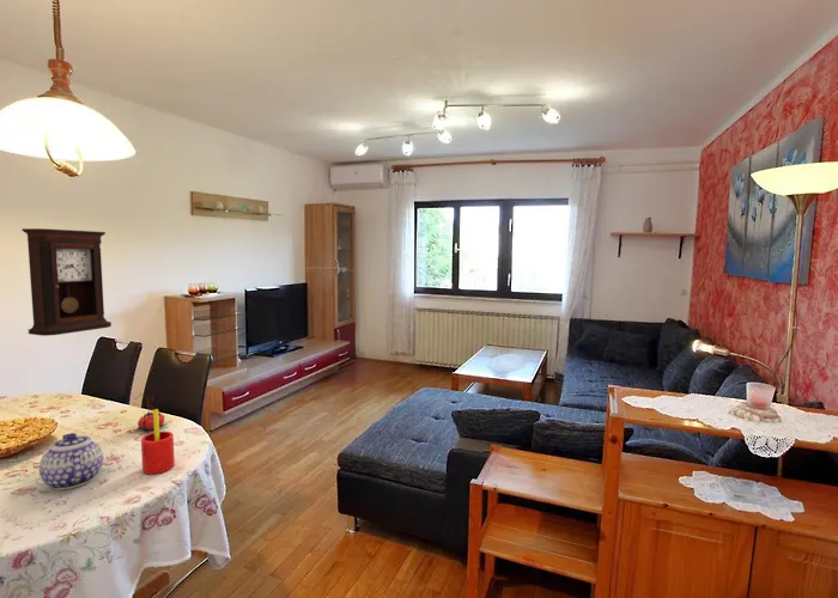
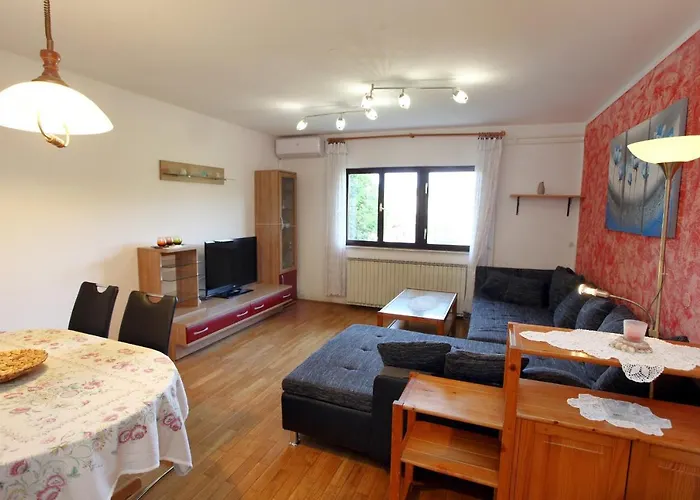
- pendulum clock [20,227,113,337]
- straw [140,408,176,475]
- teapot [38,432,104,492]
- flower [133,388,168,432]
